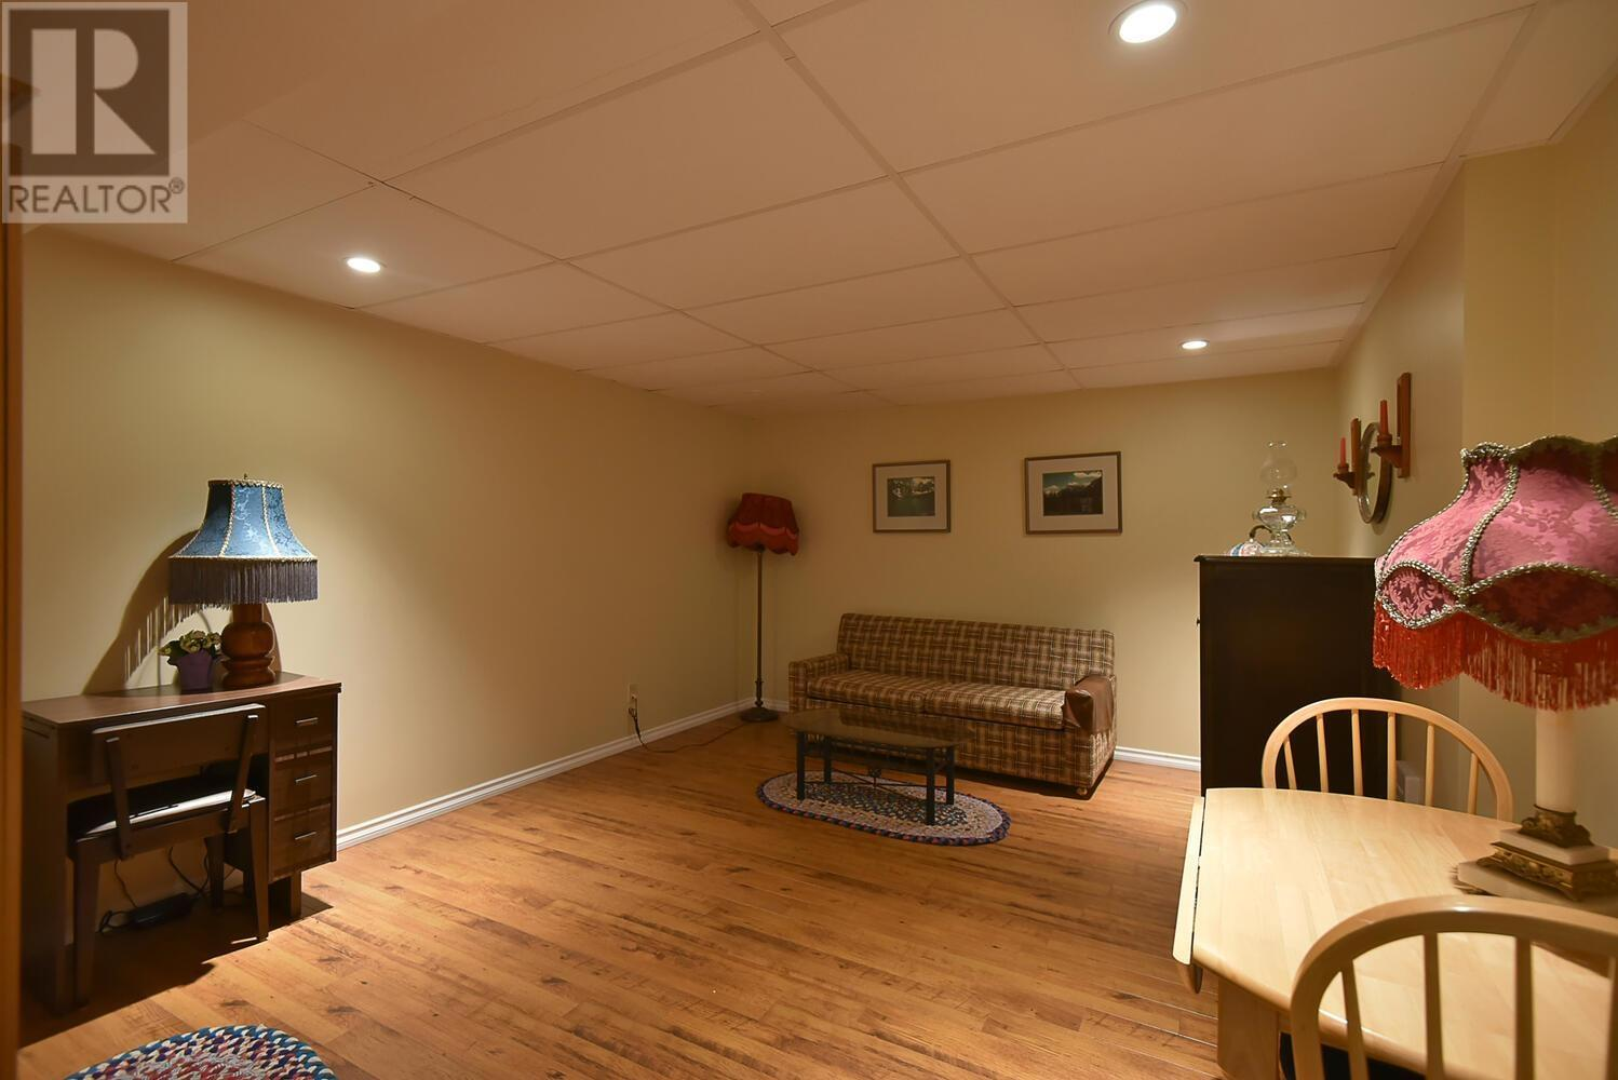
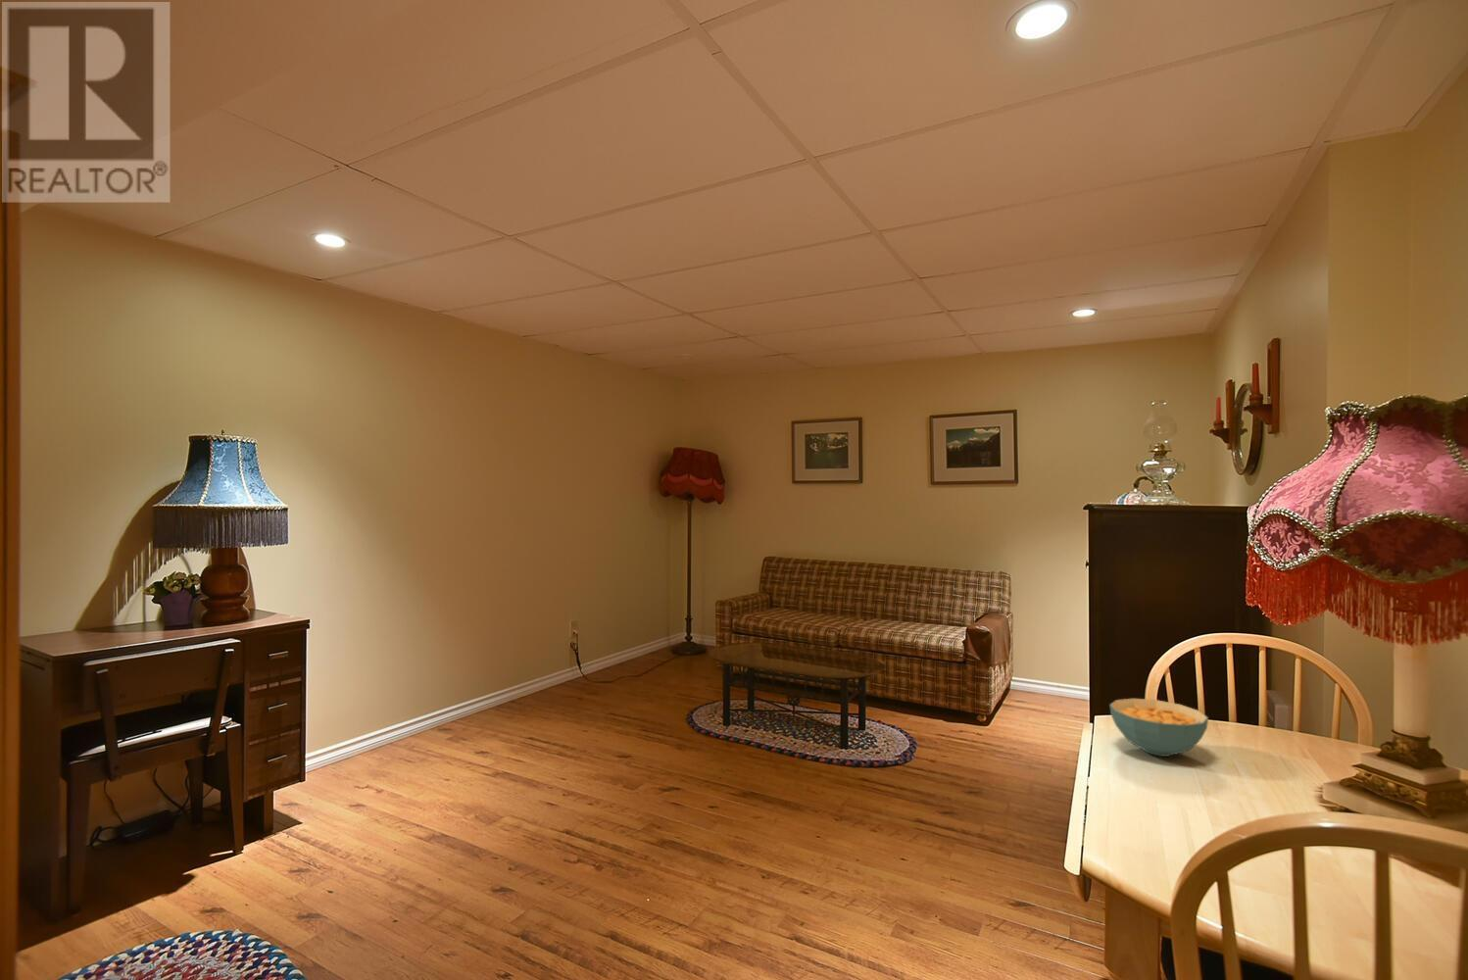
+ cereal bowl [1108,698,1209,758]
